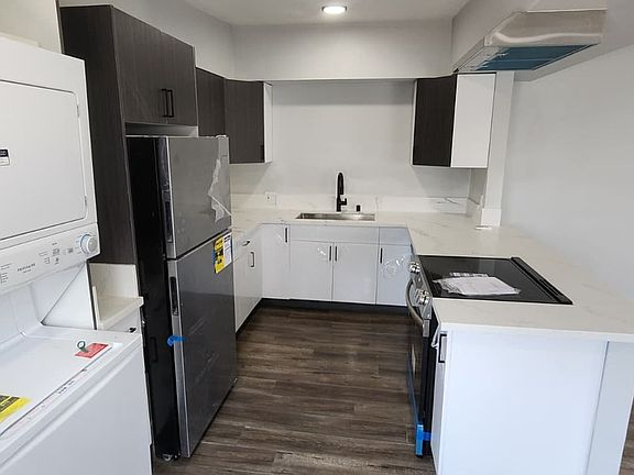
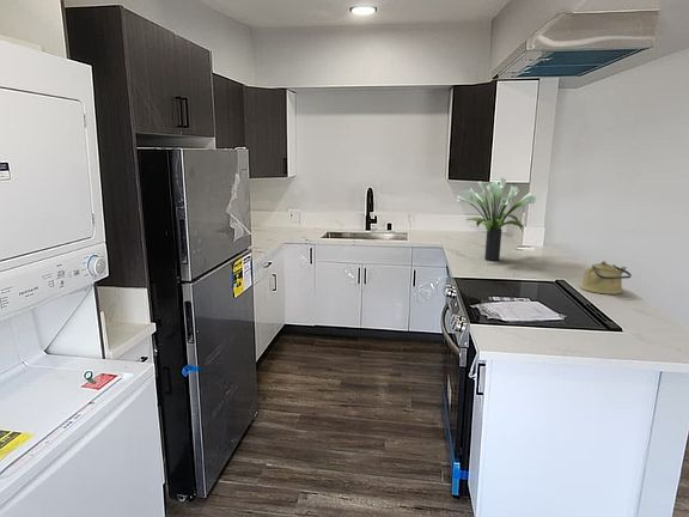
+ kettle [579,260,633,296]
+ potted plant [456,177,537,262]
